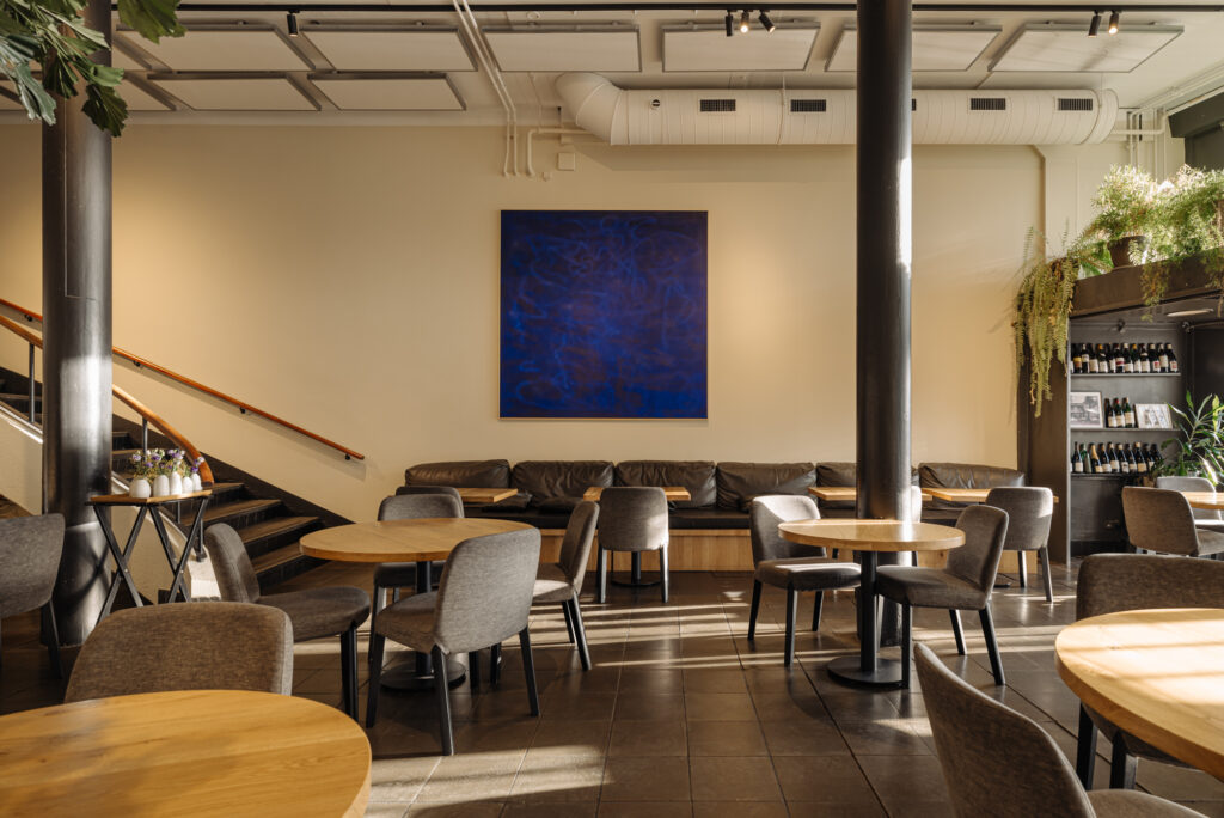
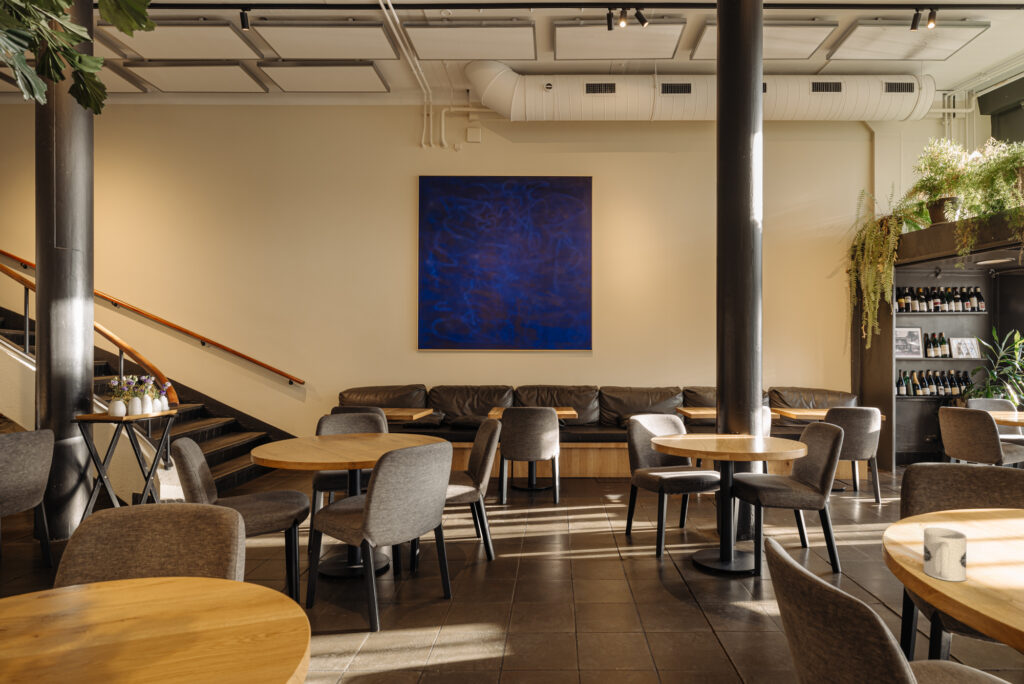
+ mug [923,527,967,582]
